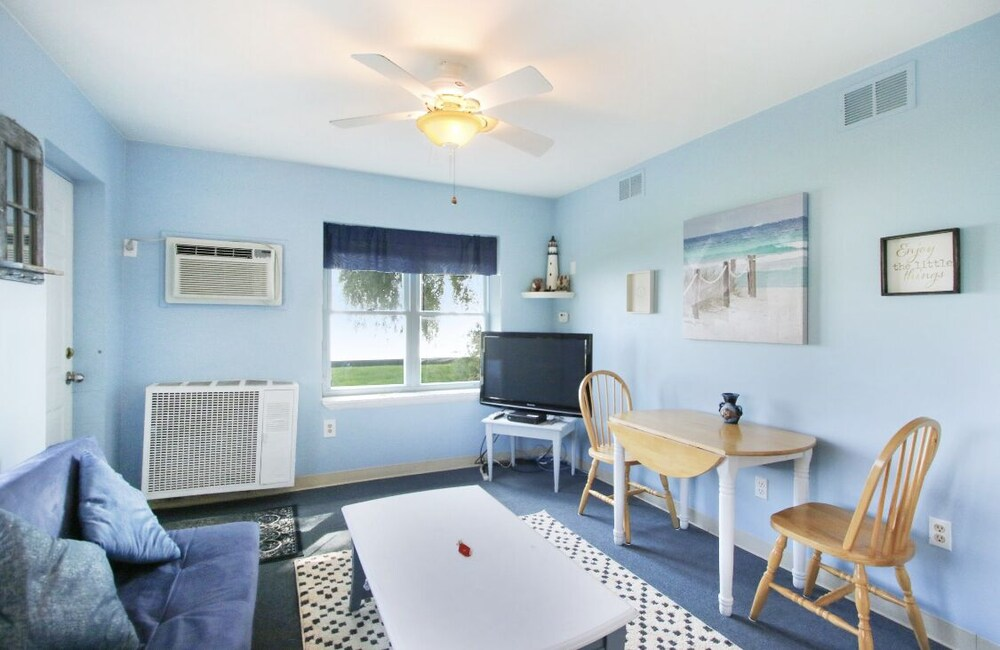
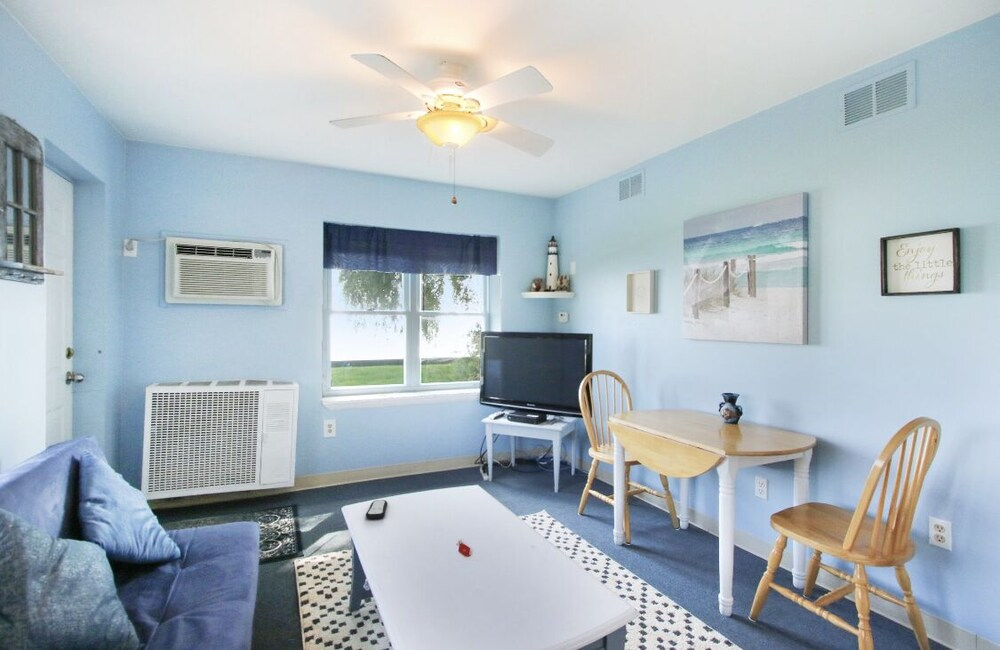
+ remote control [365,499,388,520]
